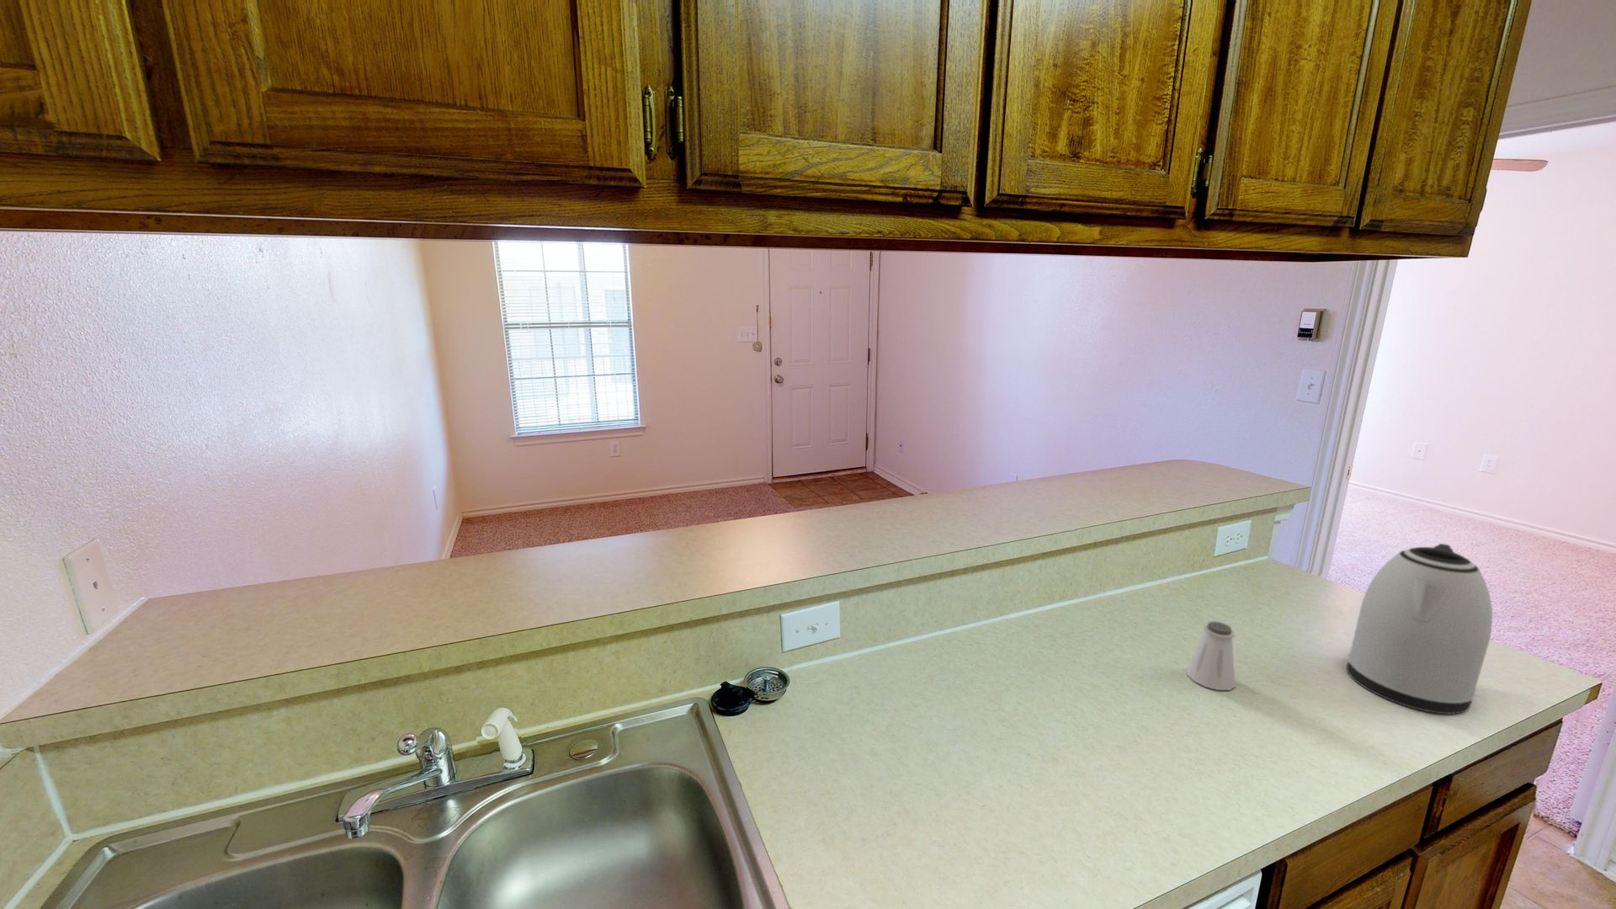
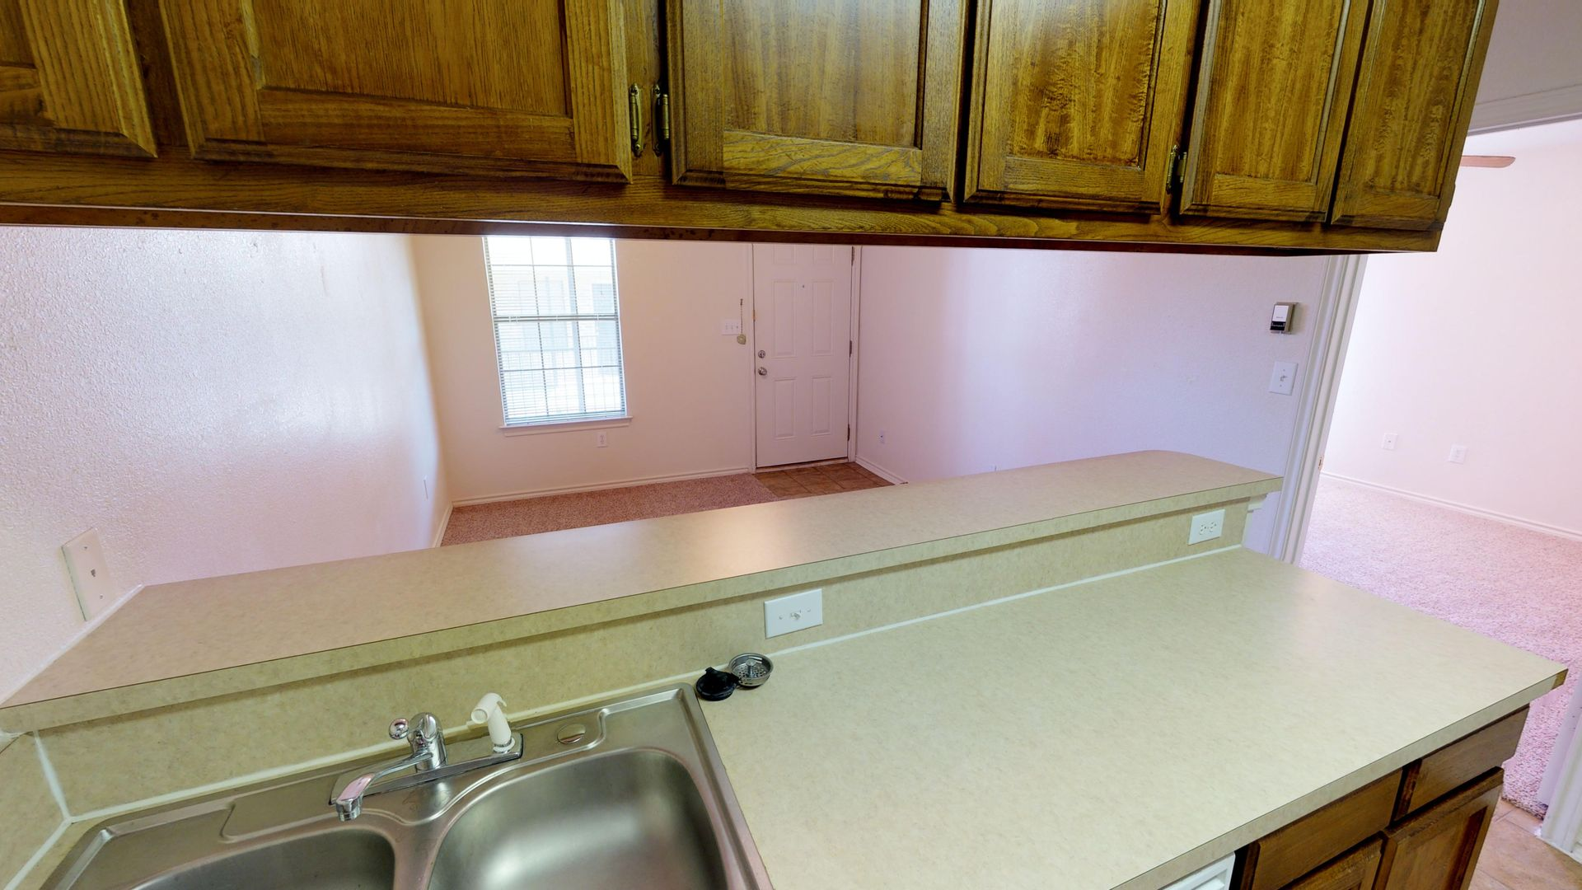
- kettle [1346,543,1493,715]
- saltshaker [1185,620,1236,691]
